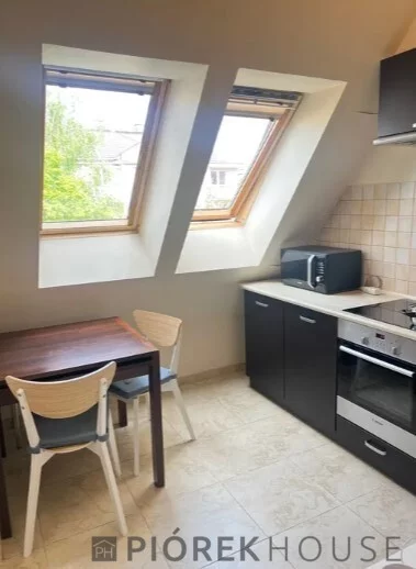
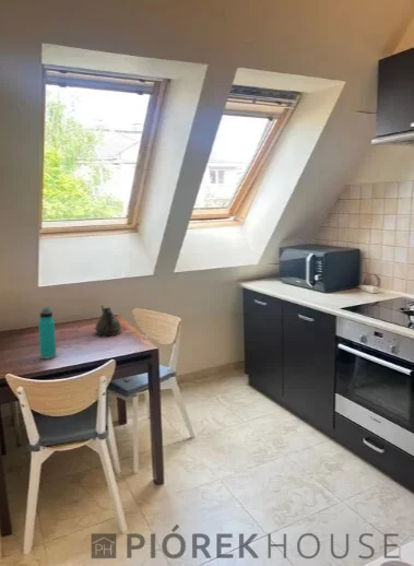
+ teapot [94,305,122,337]
+ water bottle [37,306,58,359]
